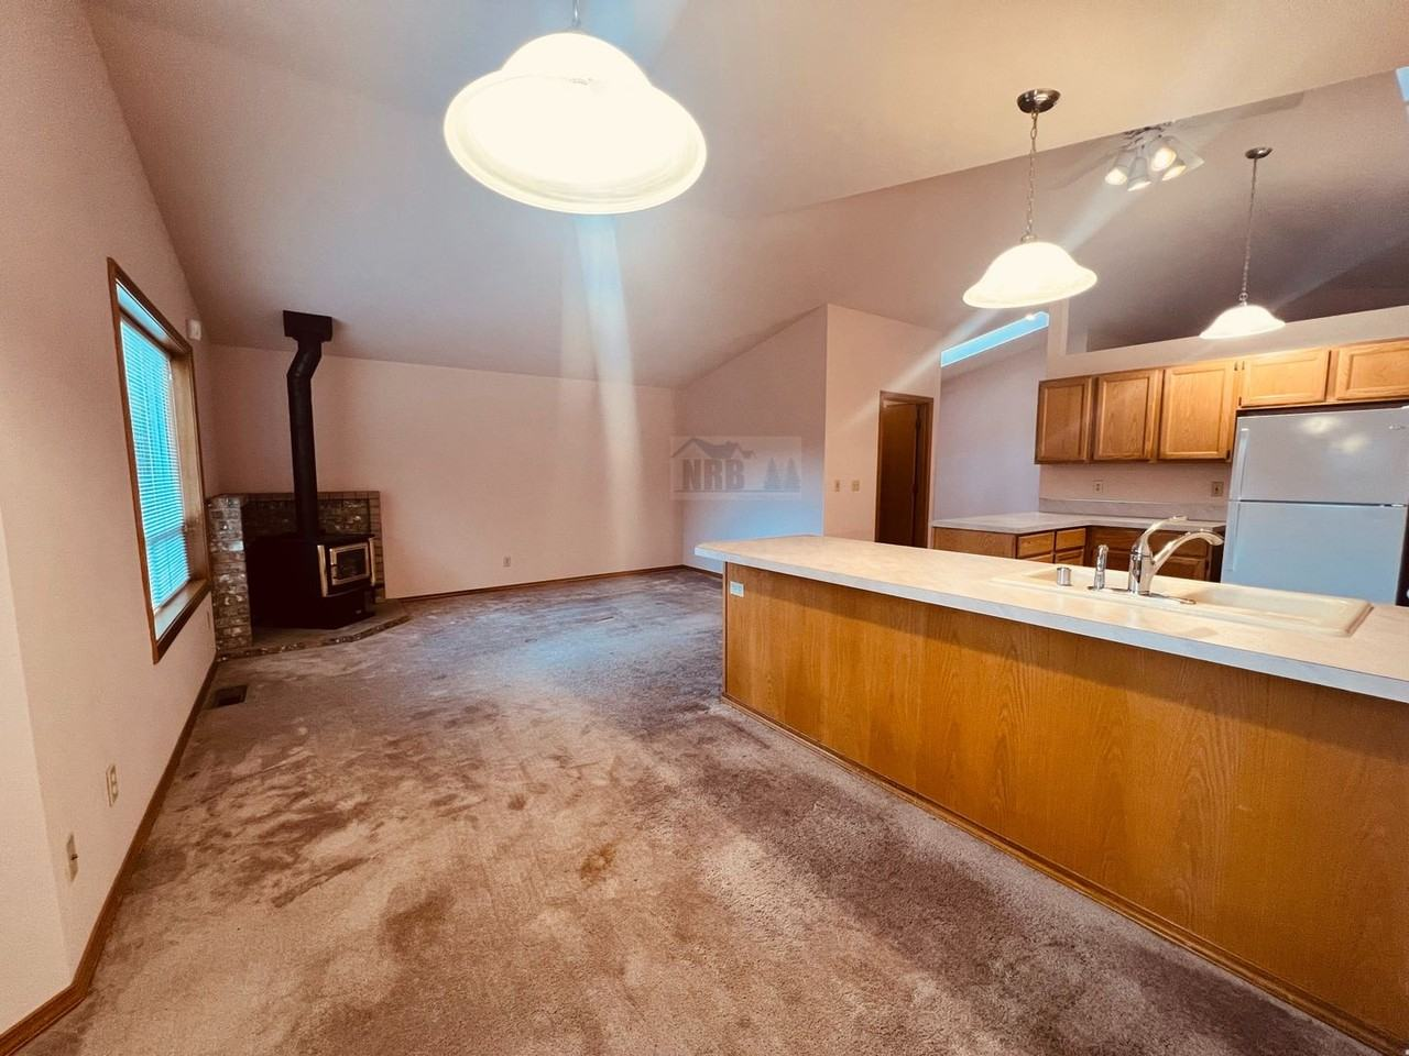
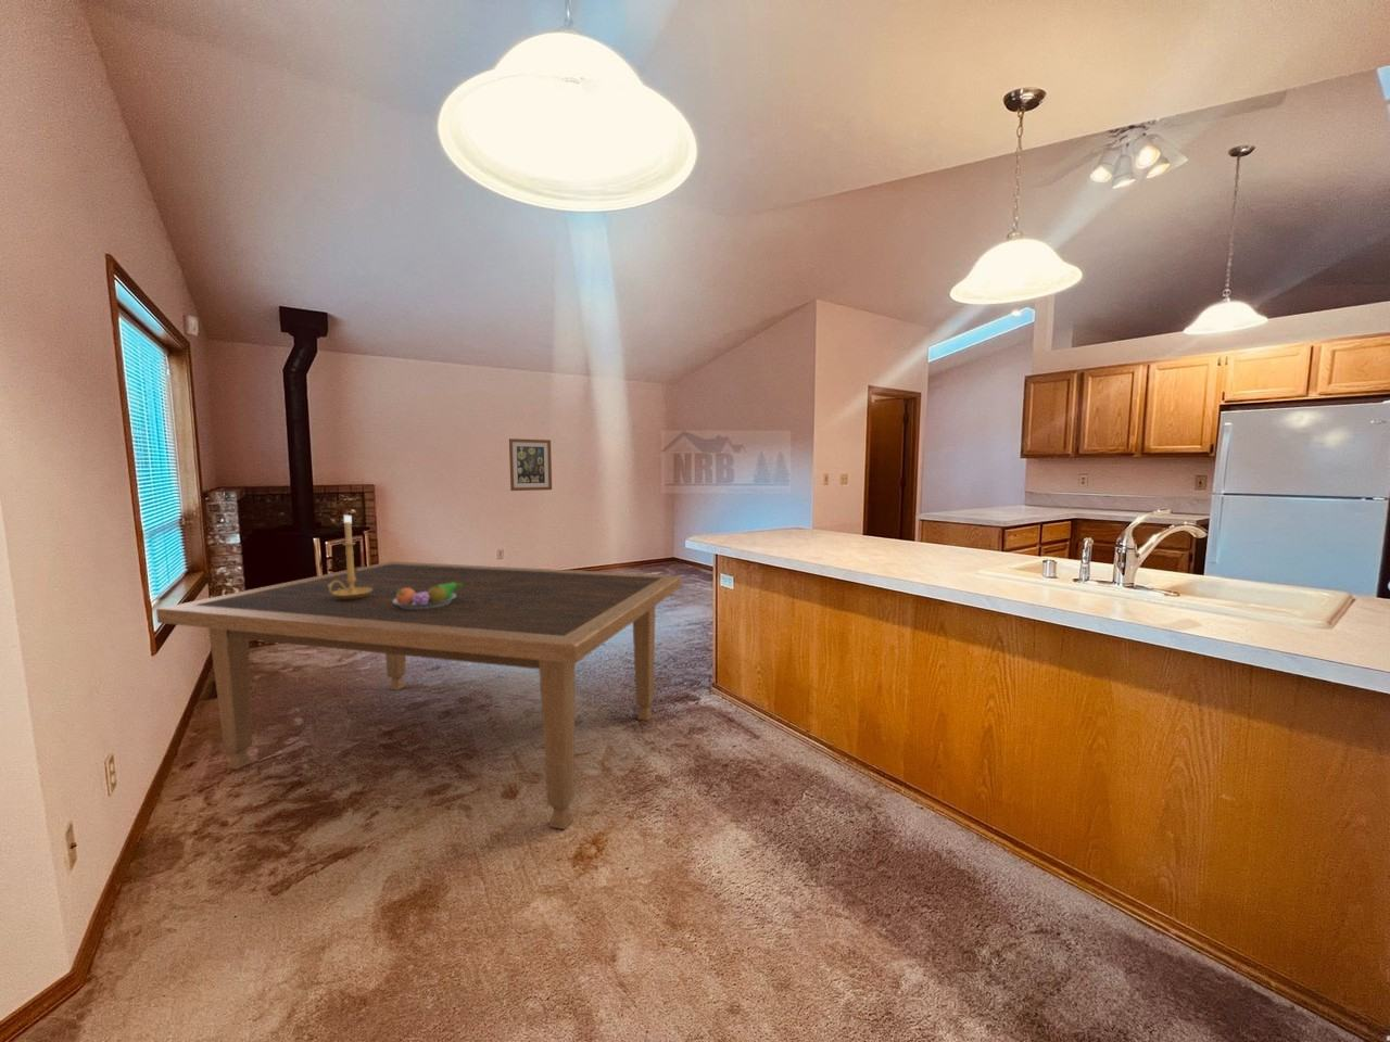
+ wall art [508,438,553,491]
+ fruit bowl [393,583,463,610]
+ dining table [155,560,683,831]
+ candle holder [328,514,372,600]
